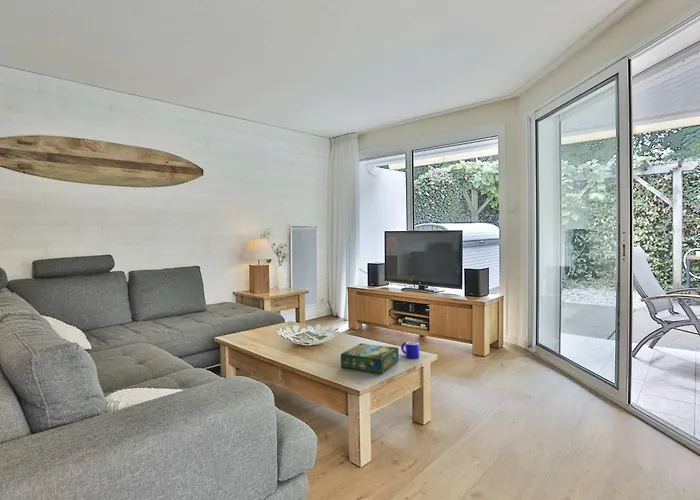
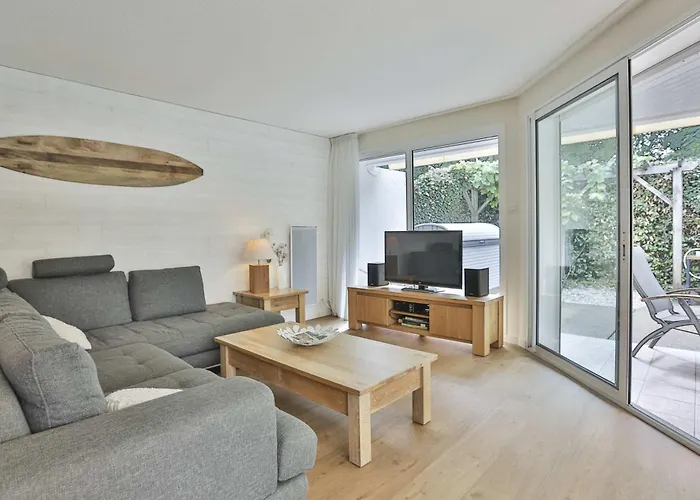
- mug [400,341,420,359]
- board game [340,342,400,375]
